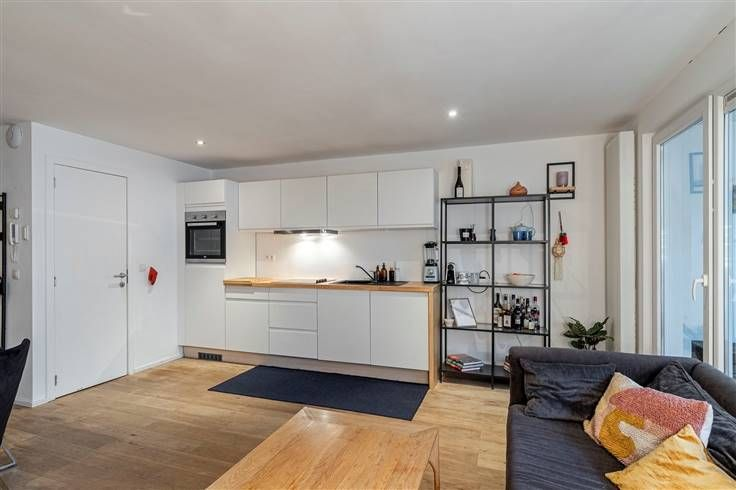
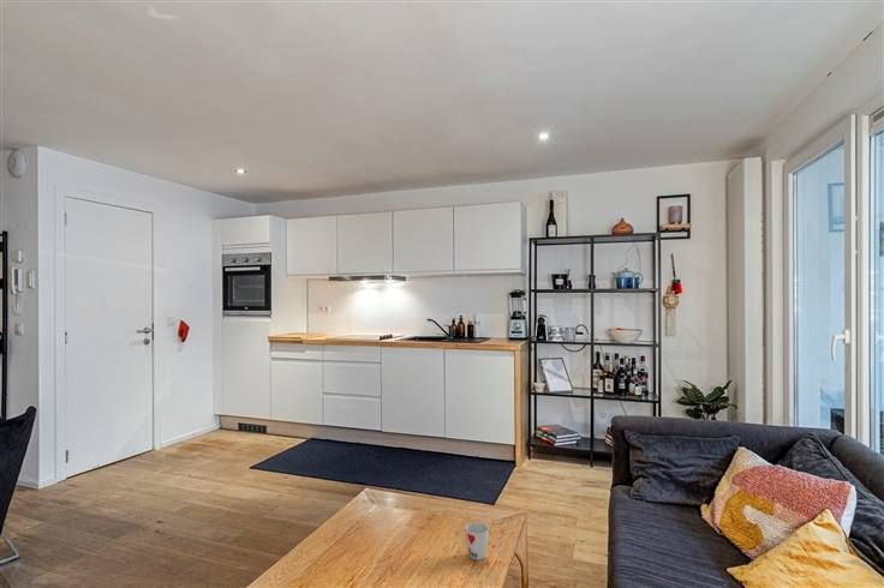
+ cup [465,521,490,560]
